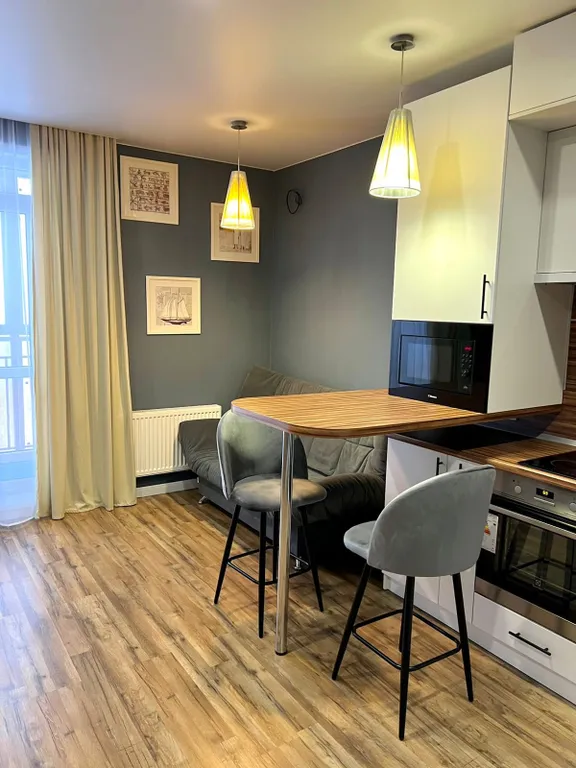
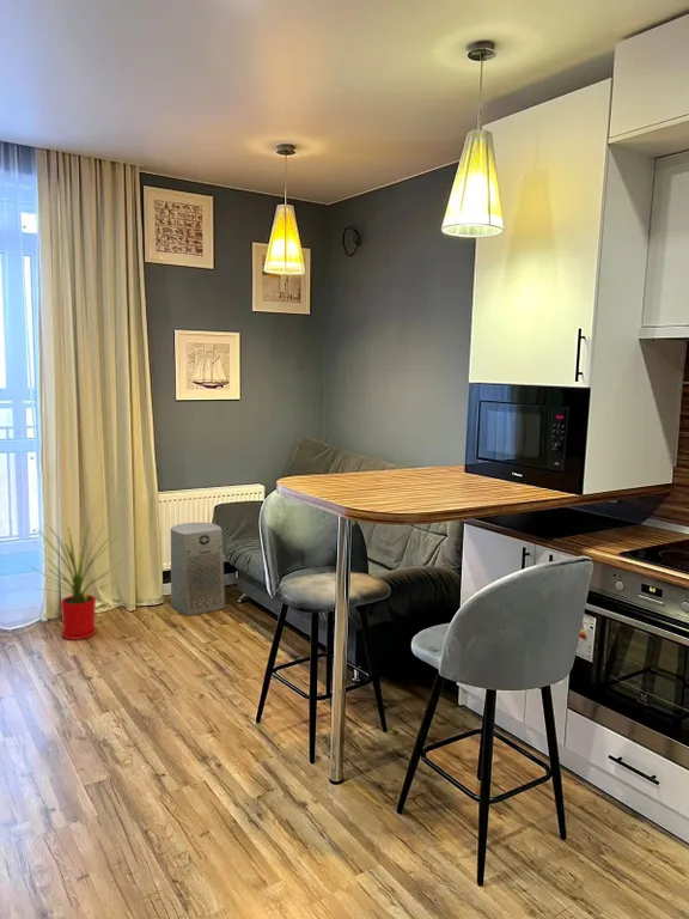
+ fan [170,522,226,617]
+ house plant [29,513,126,641]
